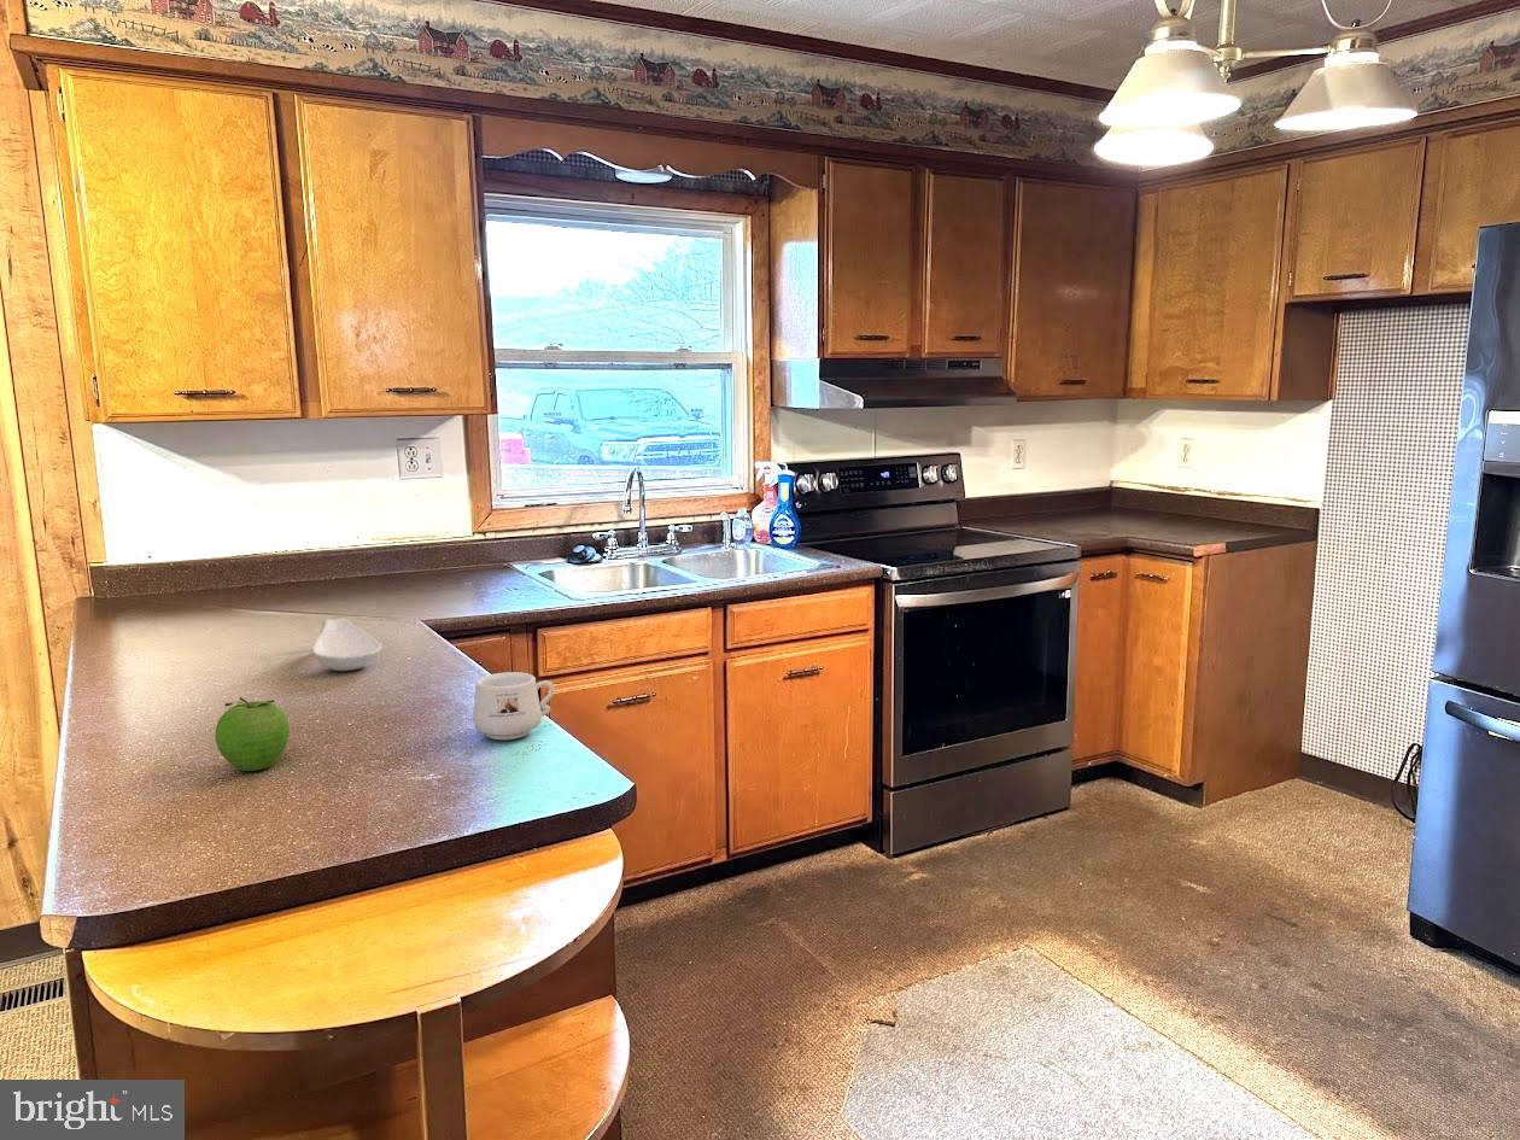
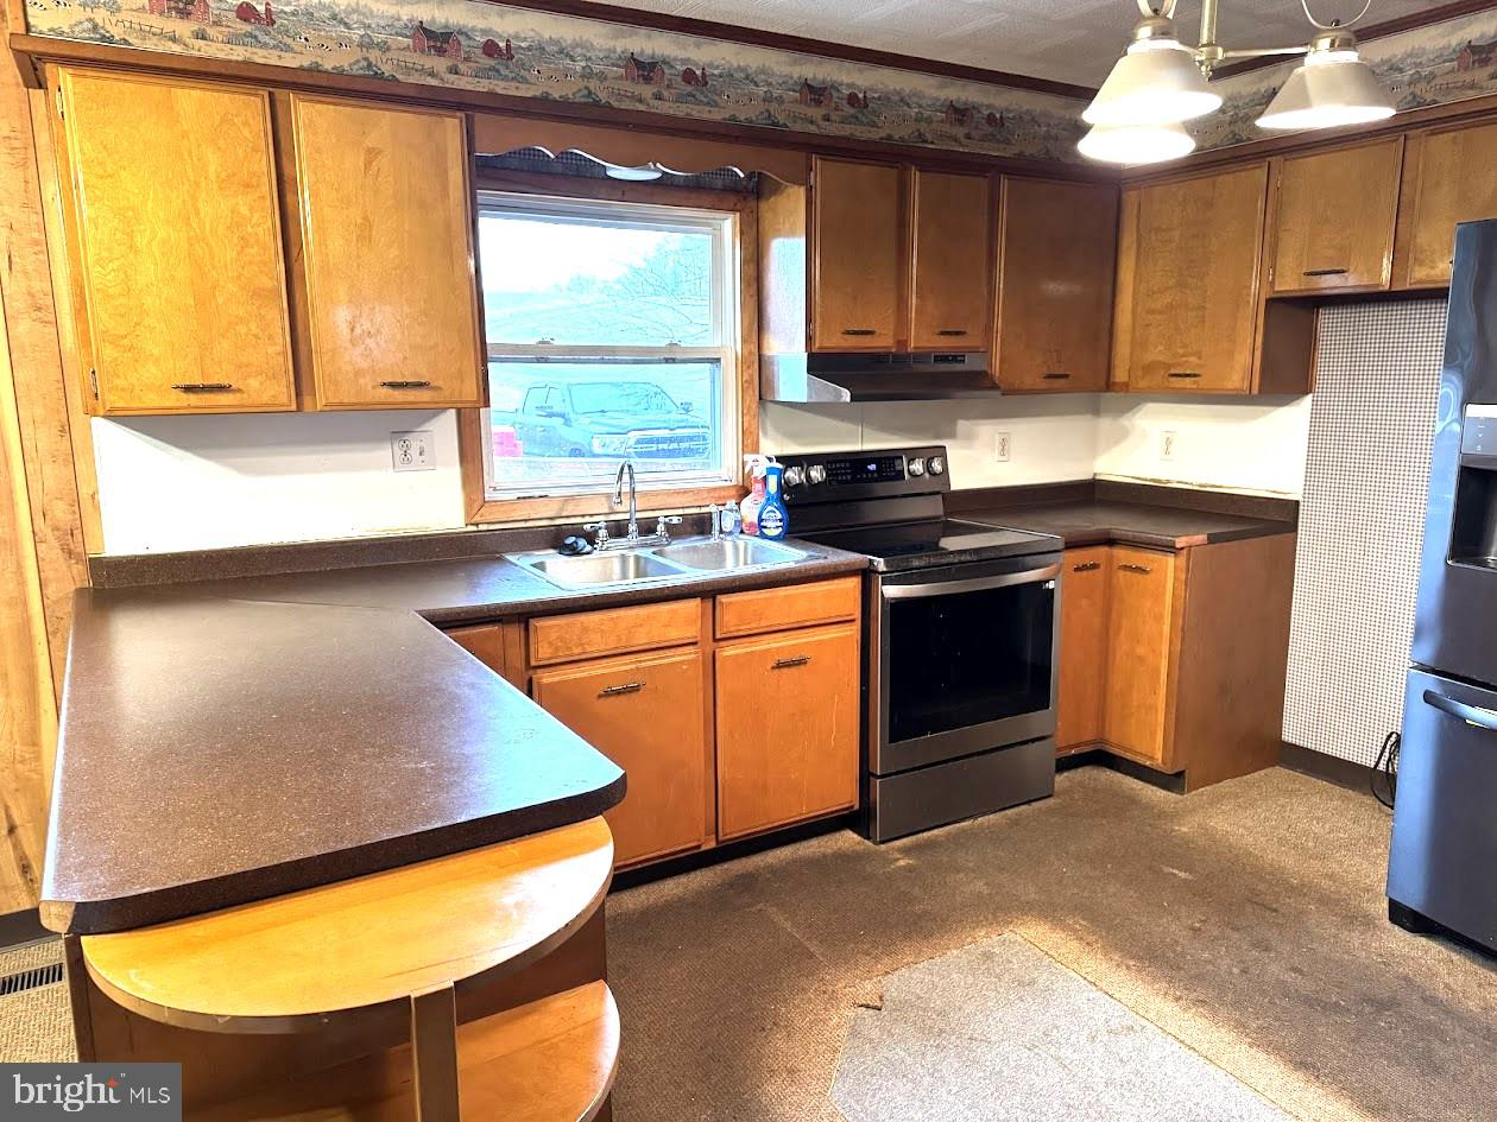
- spoon rest [311,616,382,672]
- fruit [214,696,291,772]
- mug [472,671,556,741]
